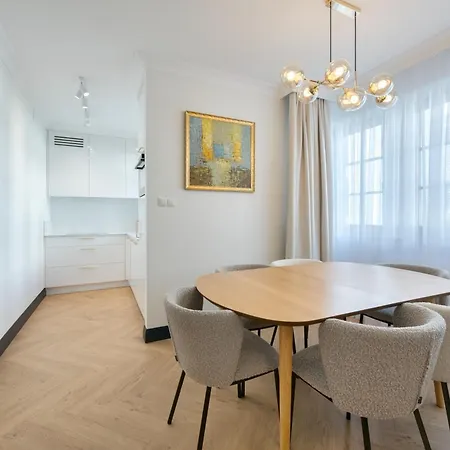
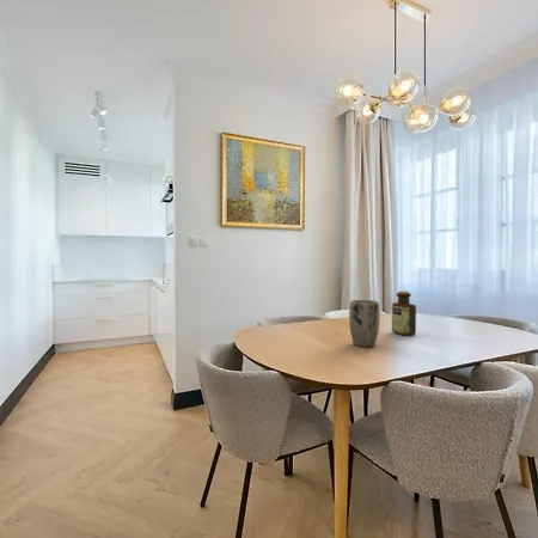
+ bottle [391,291,417,337]
+ plant pot [348,299,380,348]
